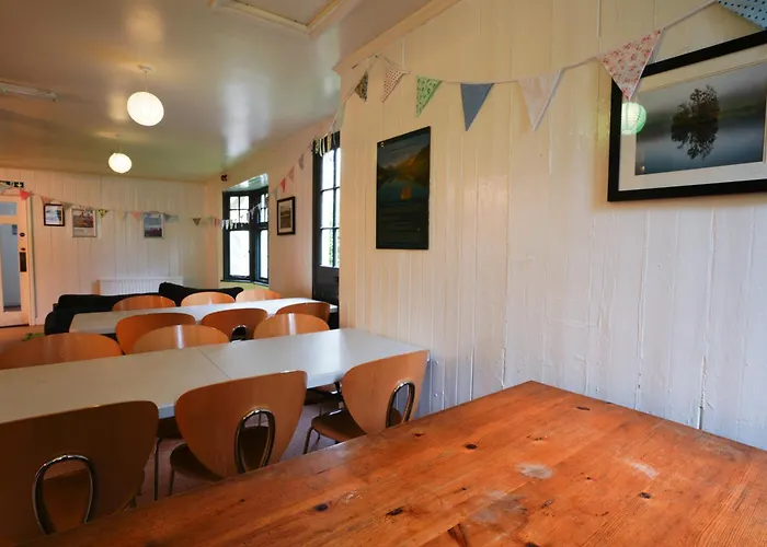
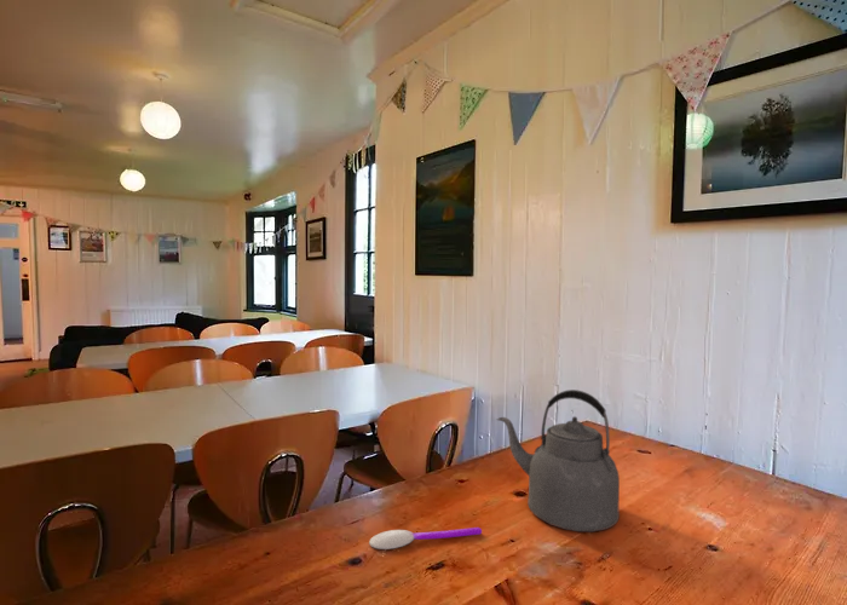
+ kettle [496,388,621,532]
+ spoon [368,526,483,551]
